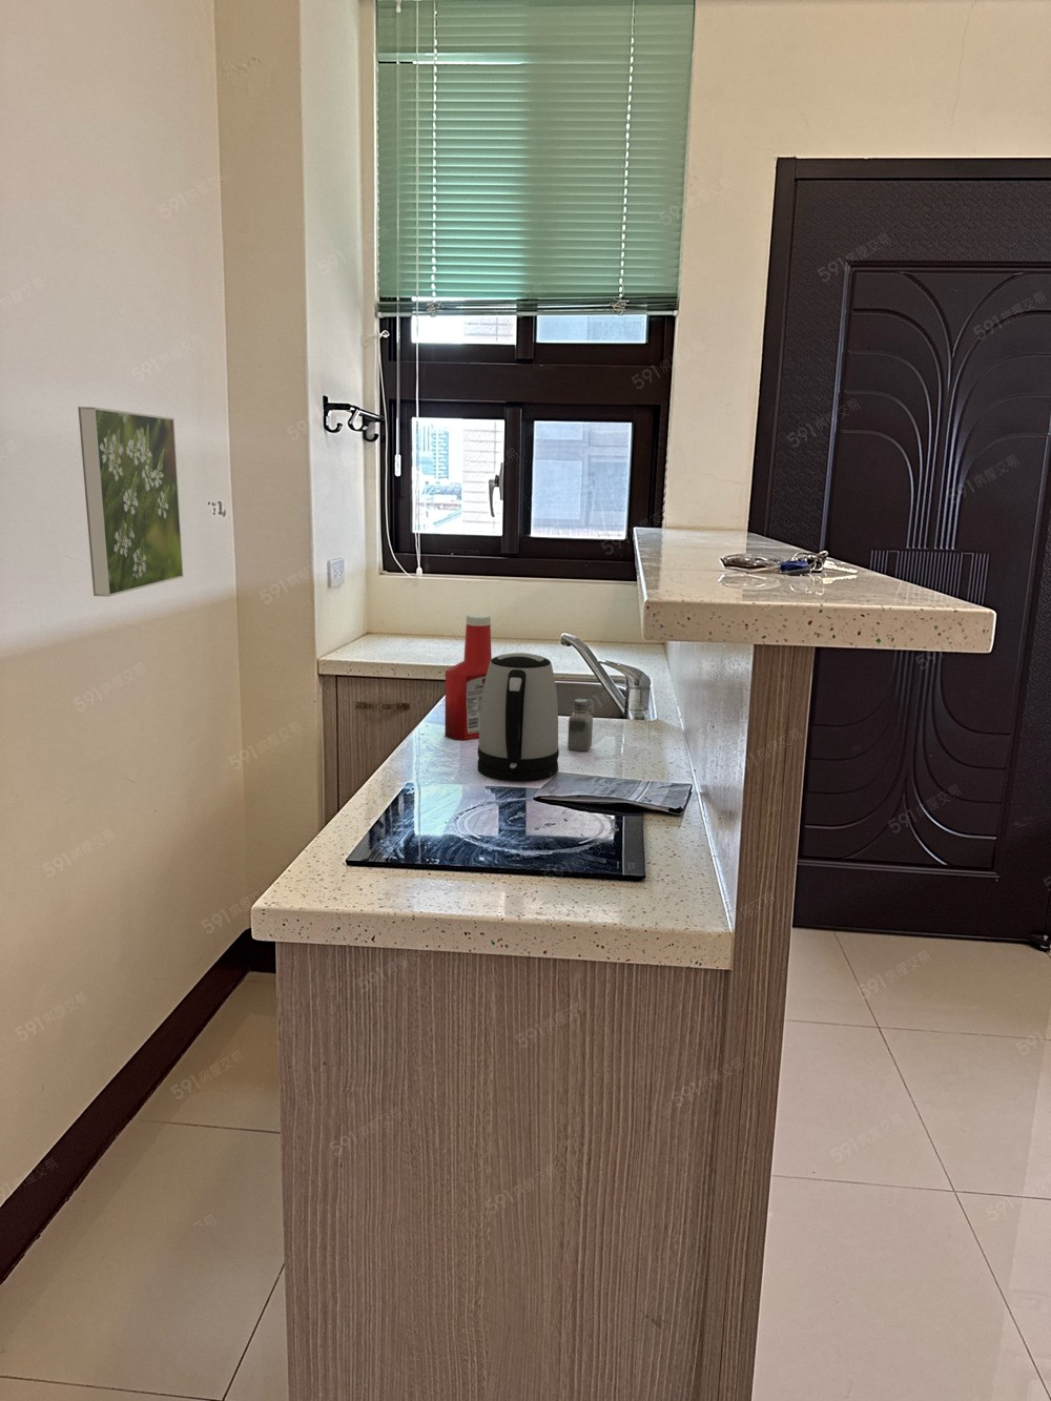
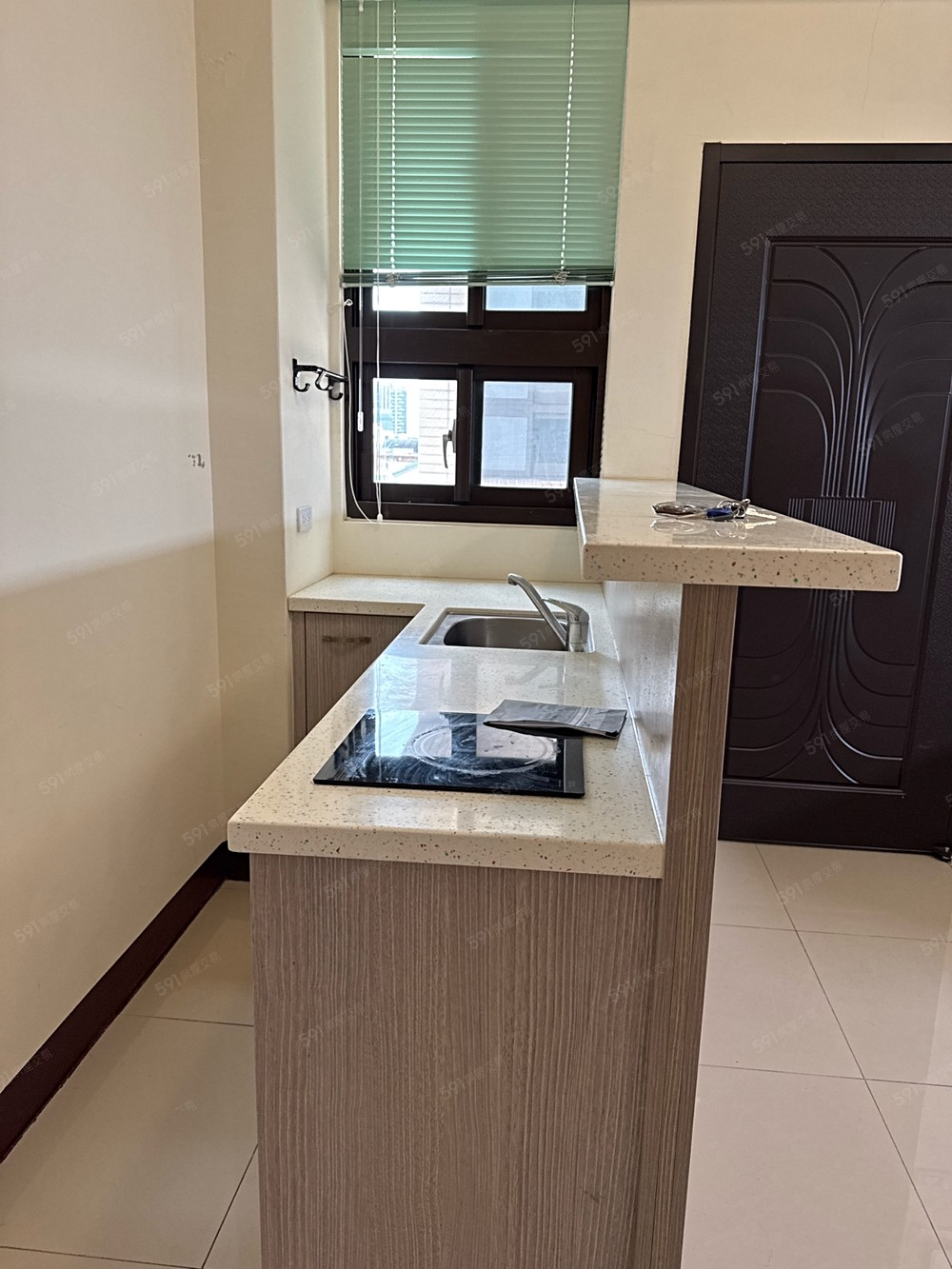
- saltshaker [566,698,594,753]
- soap bottle [444,614,492,742]
- kettle [476,651,560,783]
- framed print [76,405,184,598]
